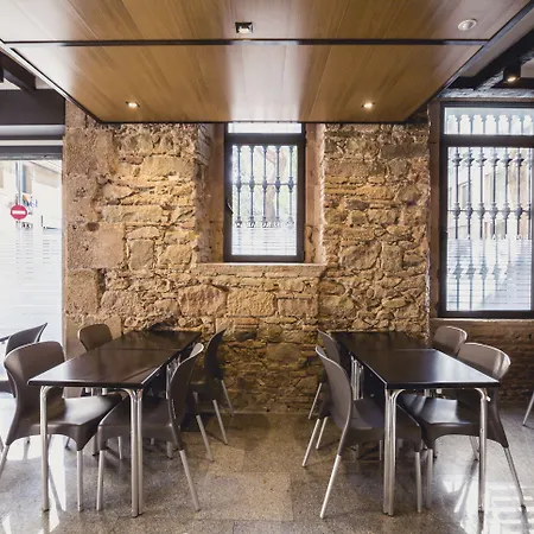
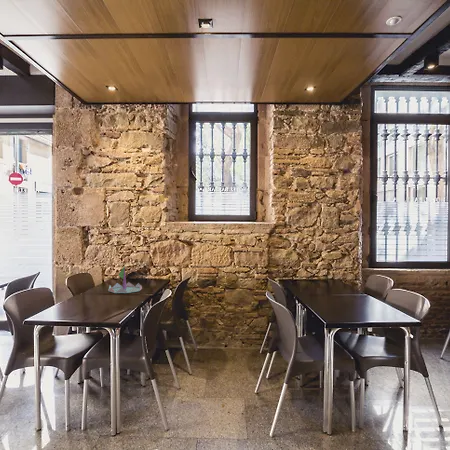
+ plant [107,265,143,294]
